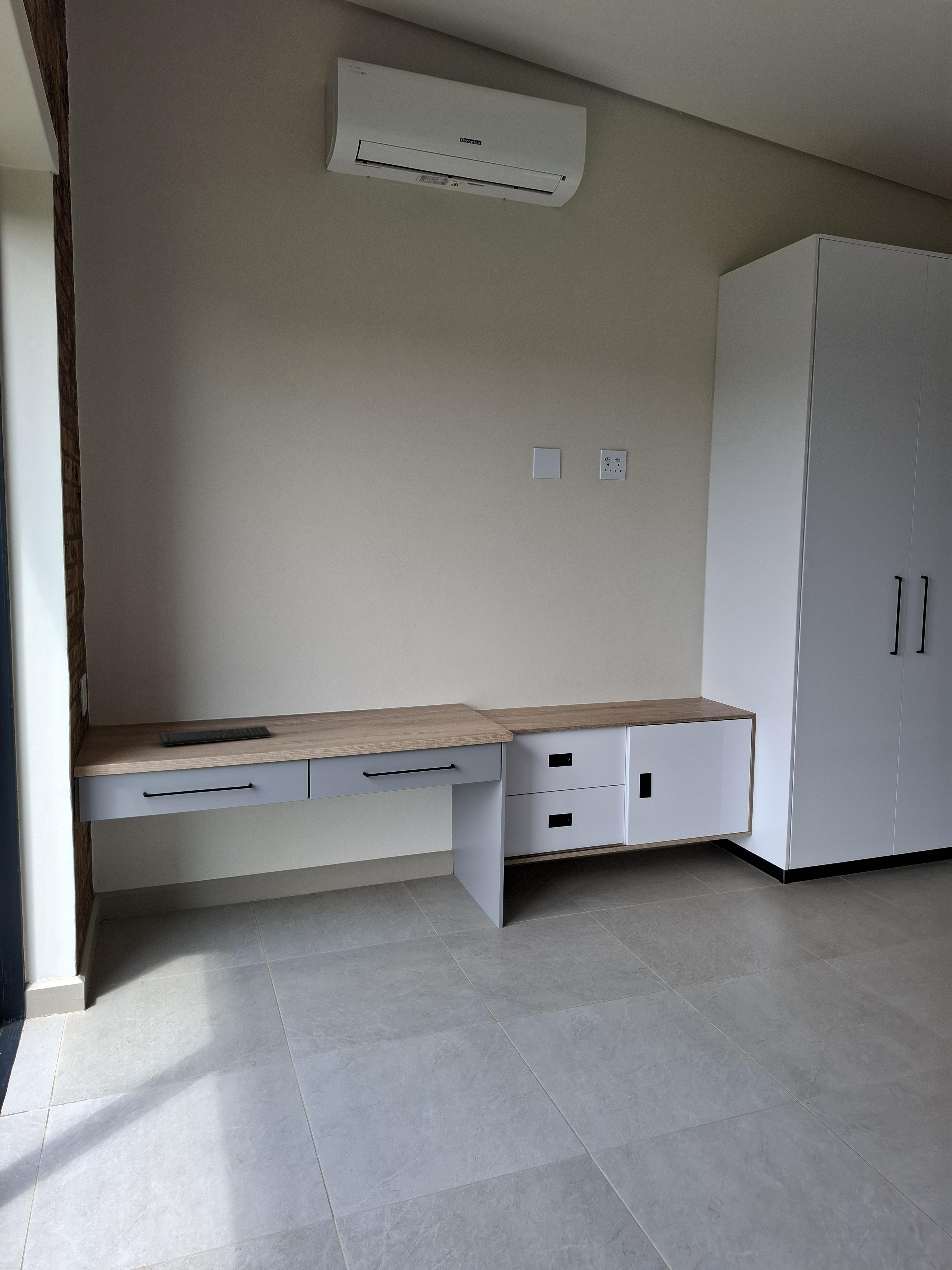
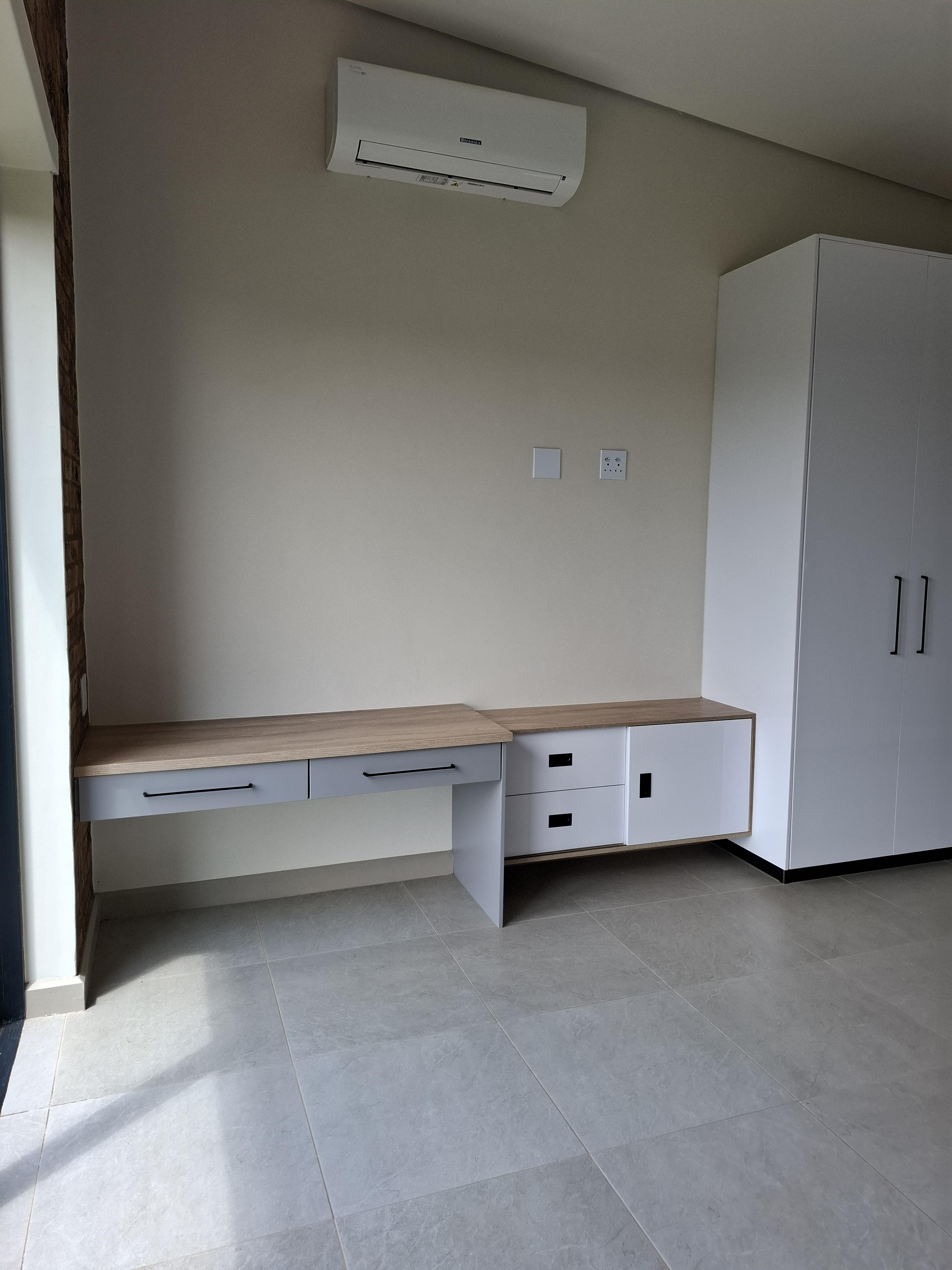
- keyboard [157,726,272,746]
